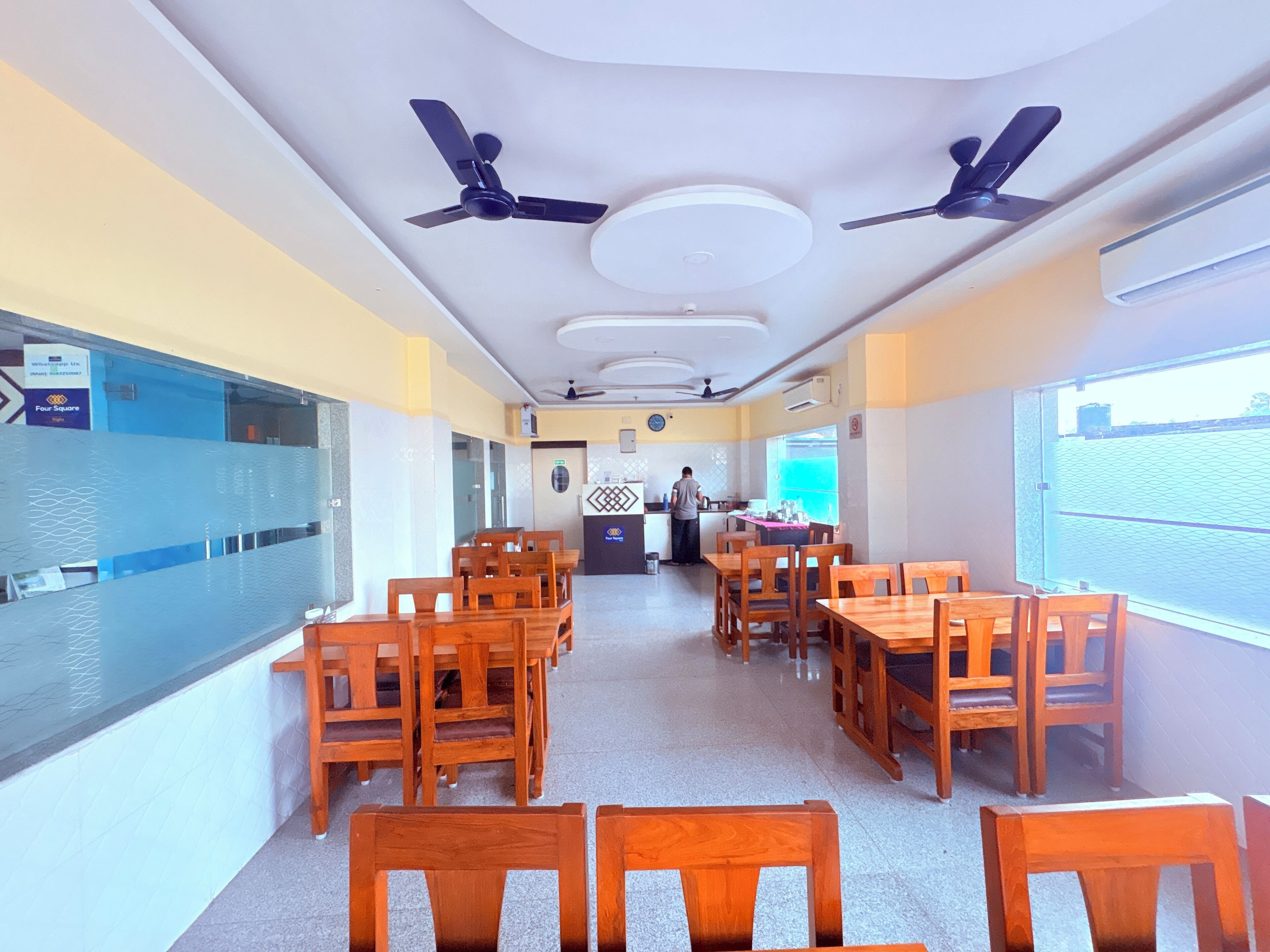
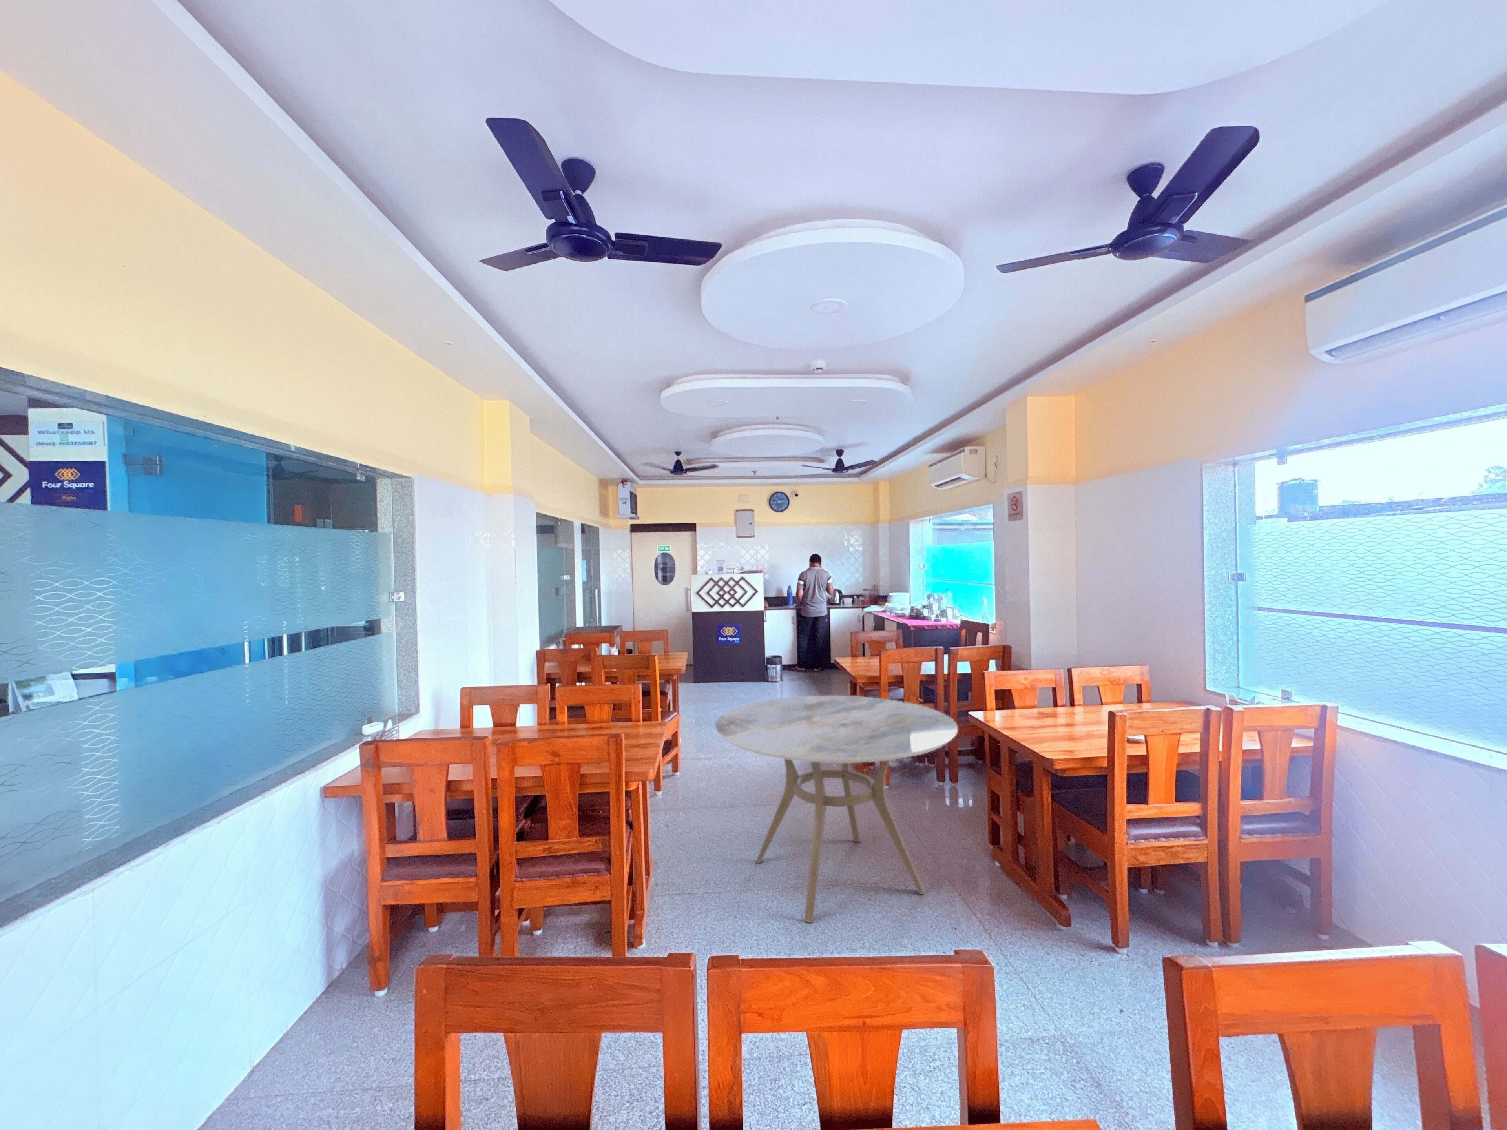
+ dining table [716,696,958,922]
